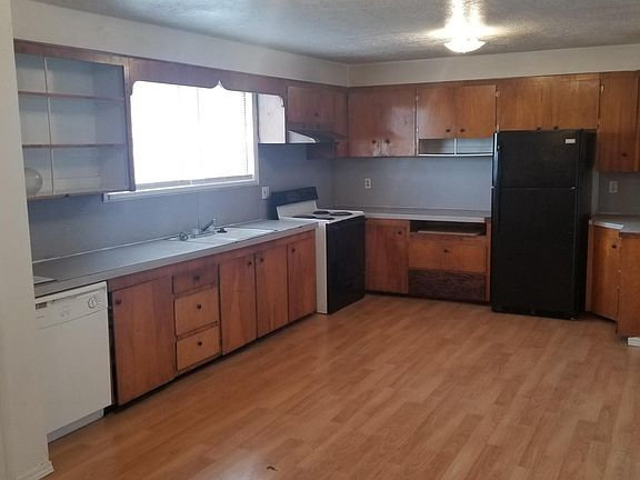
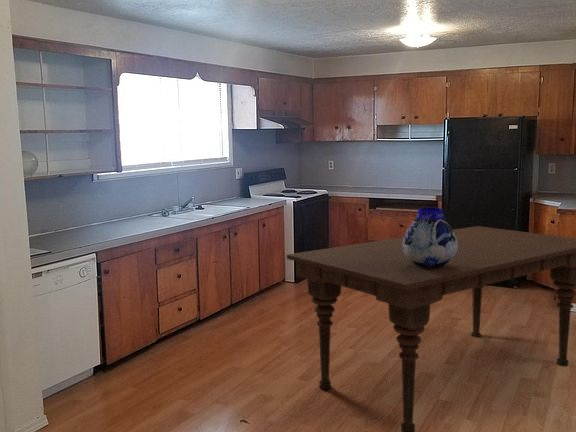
+ dining table [286,225,576,432]
+ vase [402,207,458,268]
